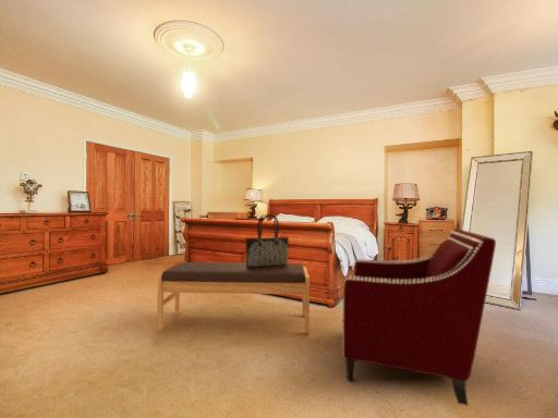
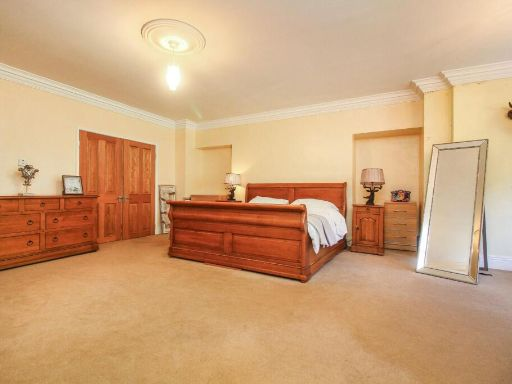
- tote bag [245,213,290,269]
- bench [156,261,311,335]
- armchair [341,228,497,407]
